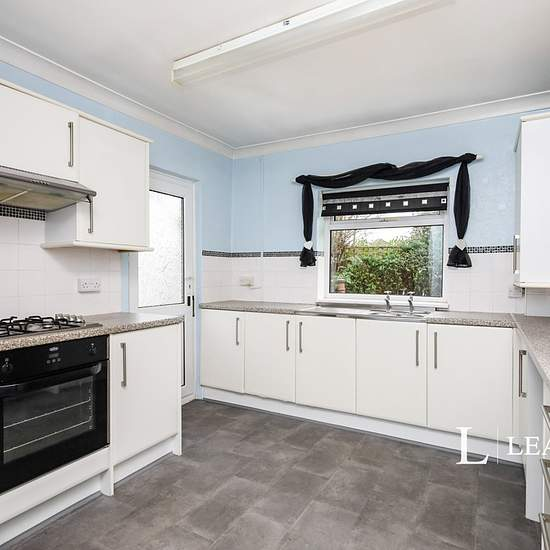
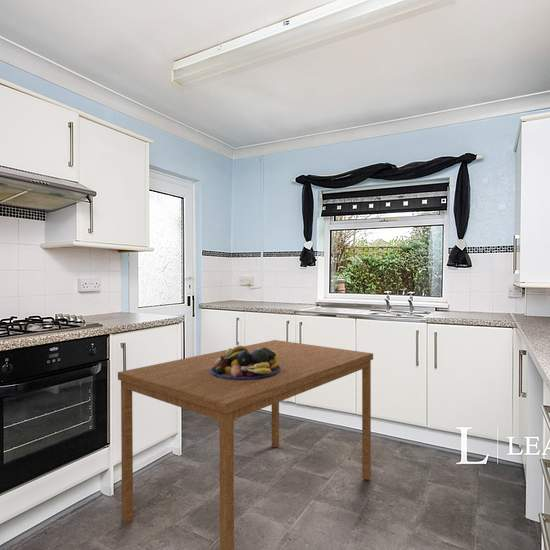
+ dining table [117,339,374,550]
+ fruit bowl [210,345,281,380]
